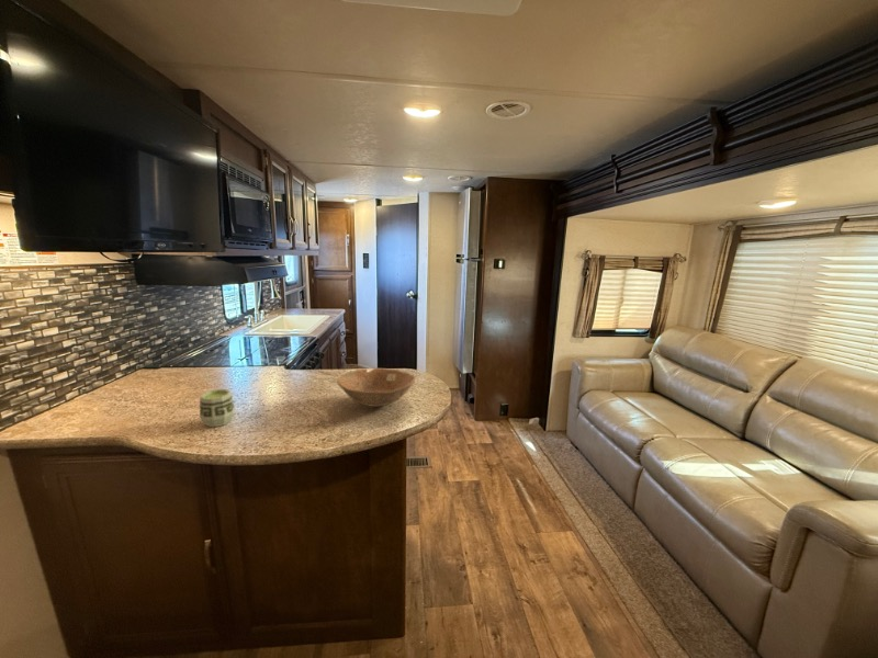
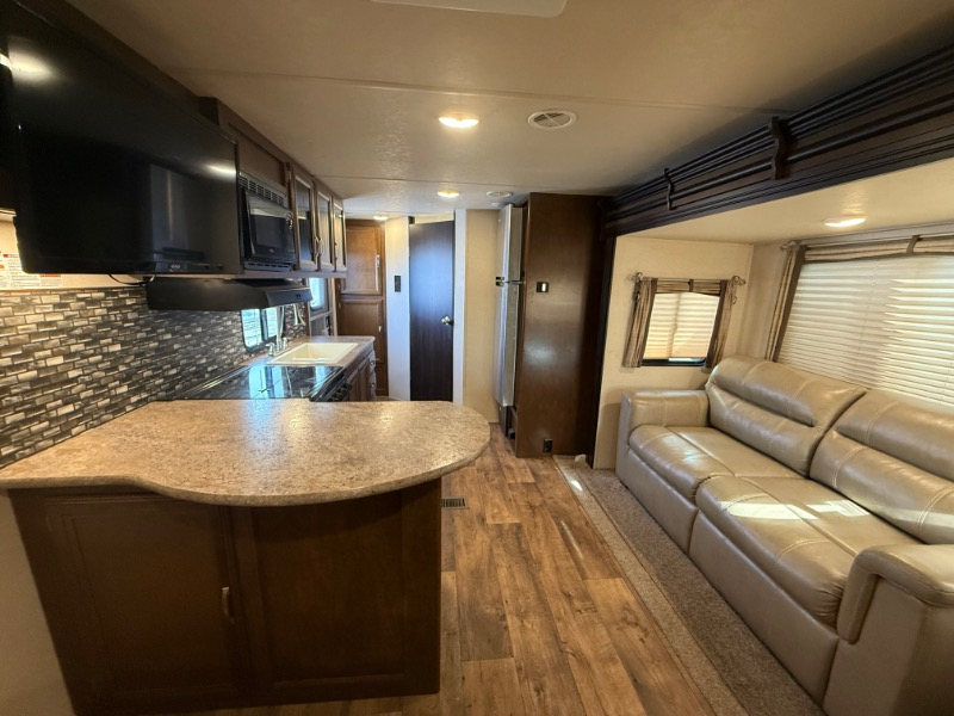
- bowl [336,367,416,408]
- cup [199,388,236,428]
